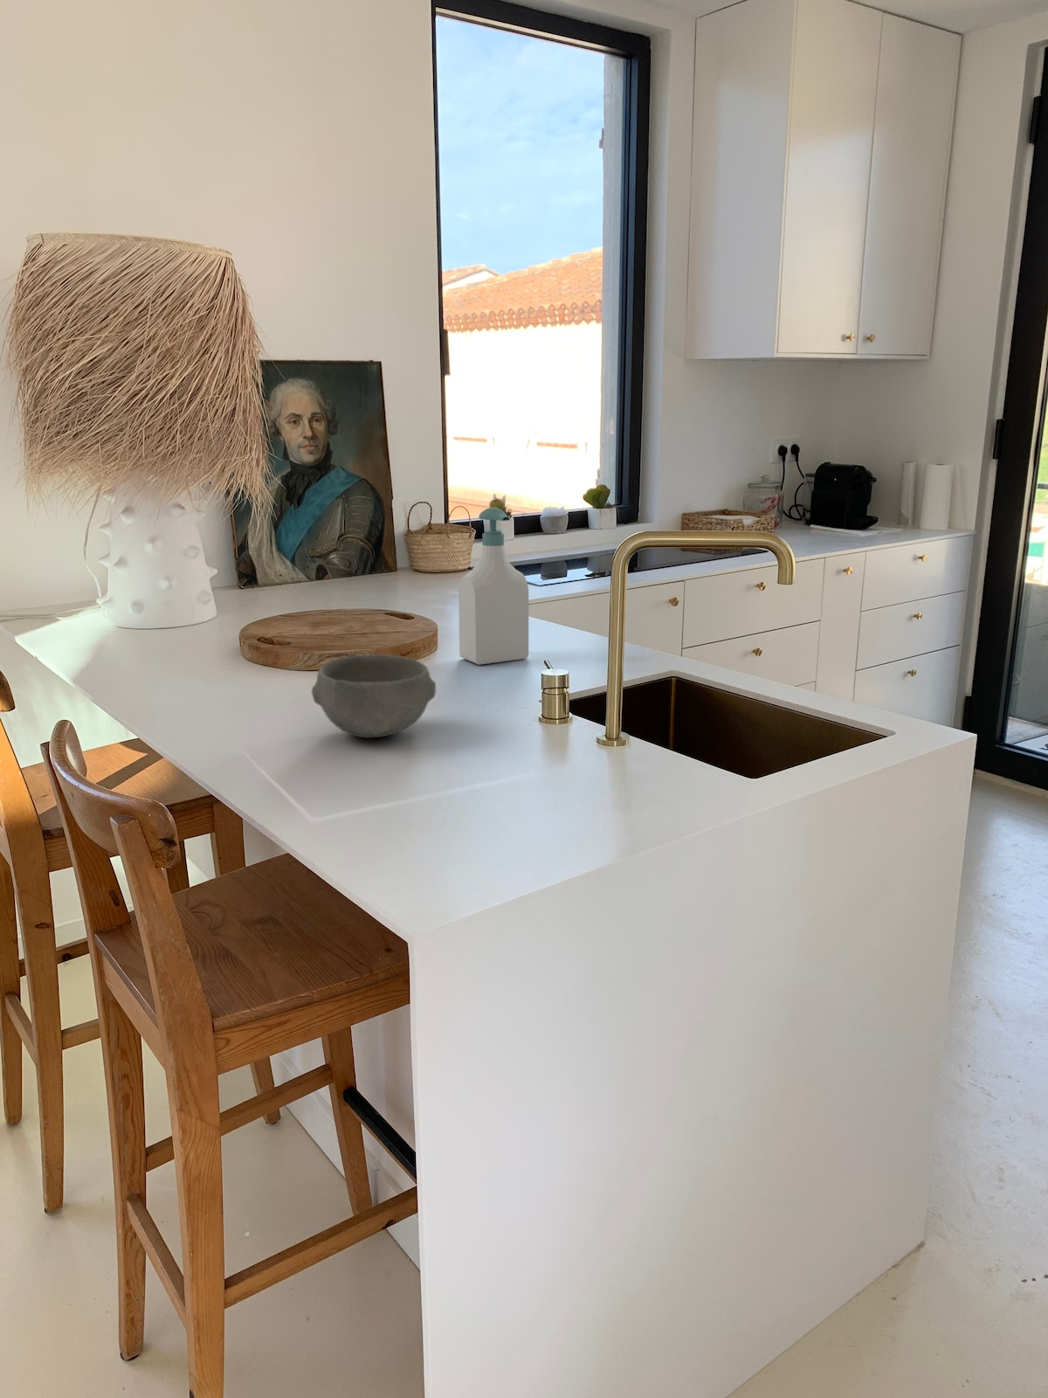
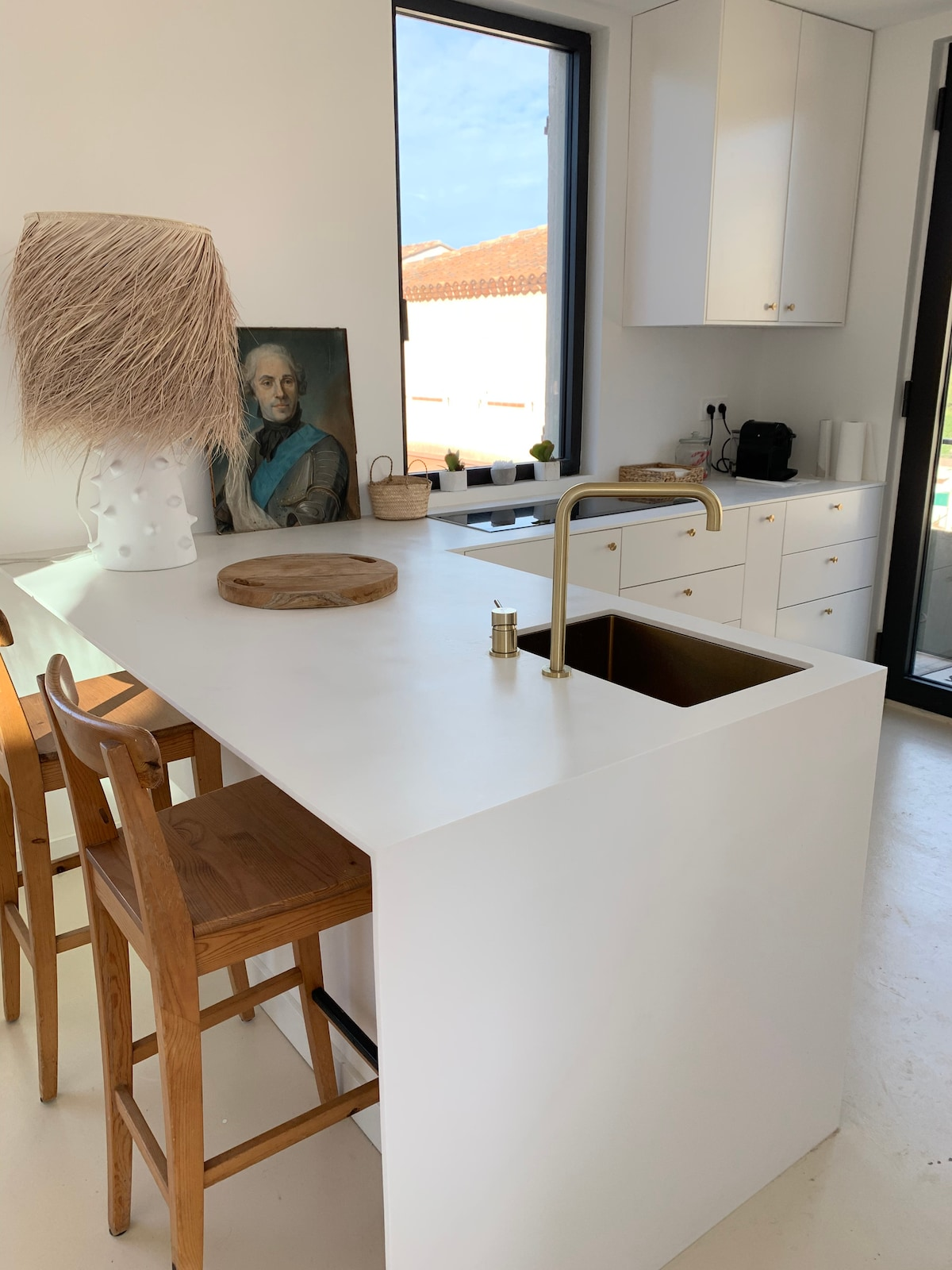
- bowl [310,654,437,740]
- soap bottle [458,506,530,666]
